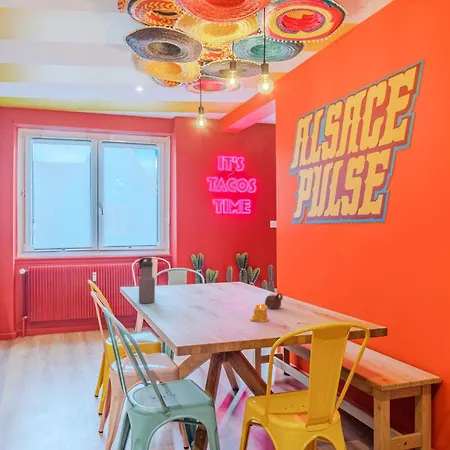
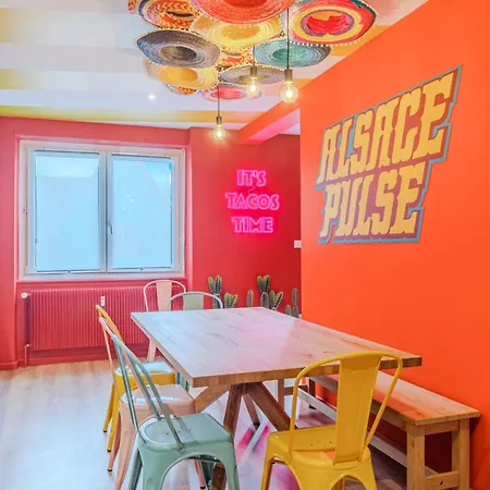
- candle [249,303,270,323]
- water bottle [137,256,156,304]
- cup [264,292,284,310]
